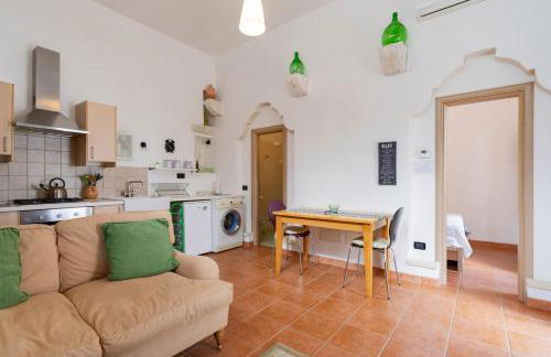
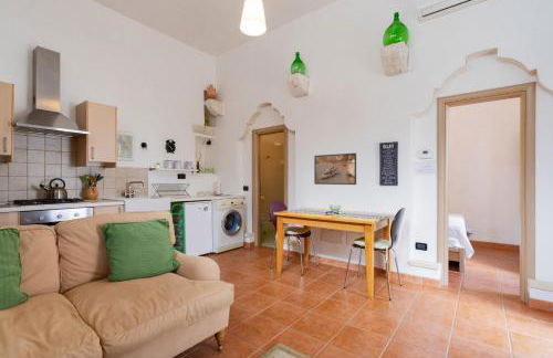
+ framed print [313,152,357,186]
